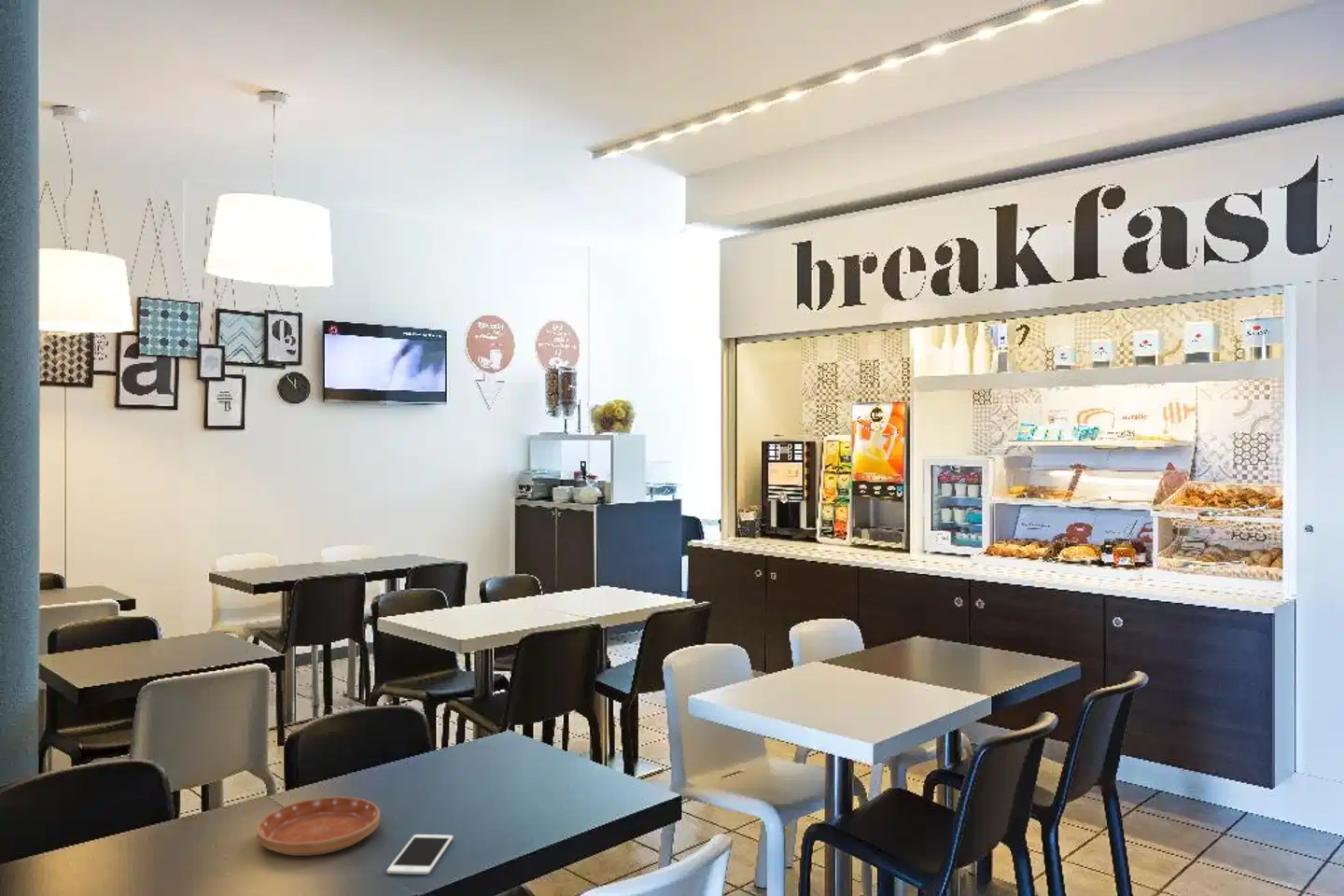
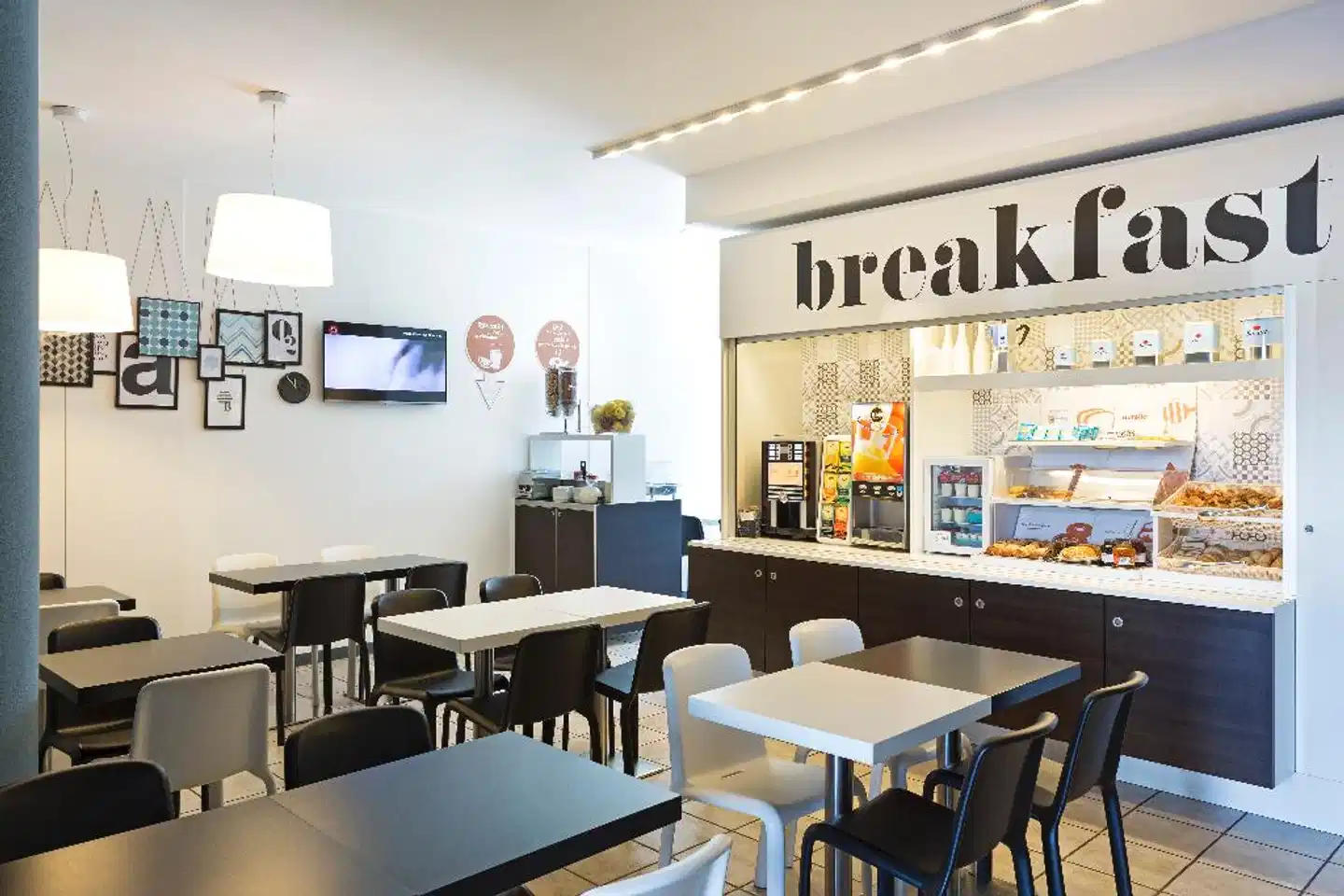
- cell phone [386,833,454,875]
- saucer [256,796,381,857]
